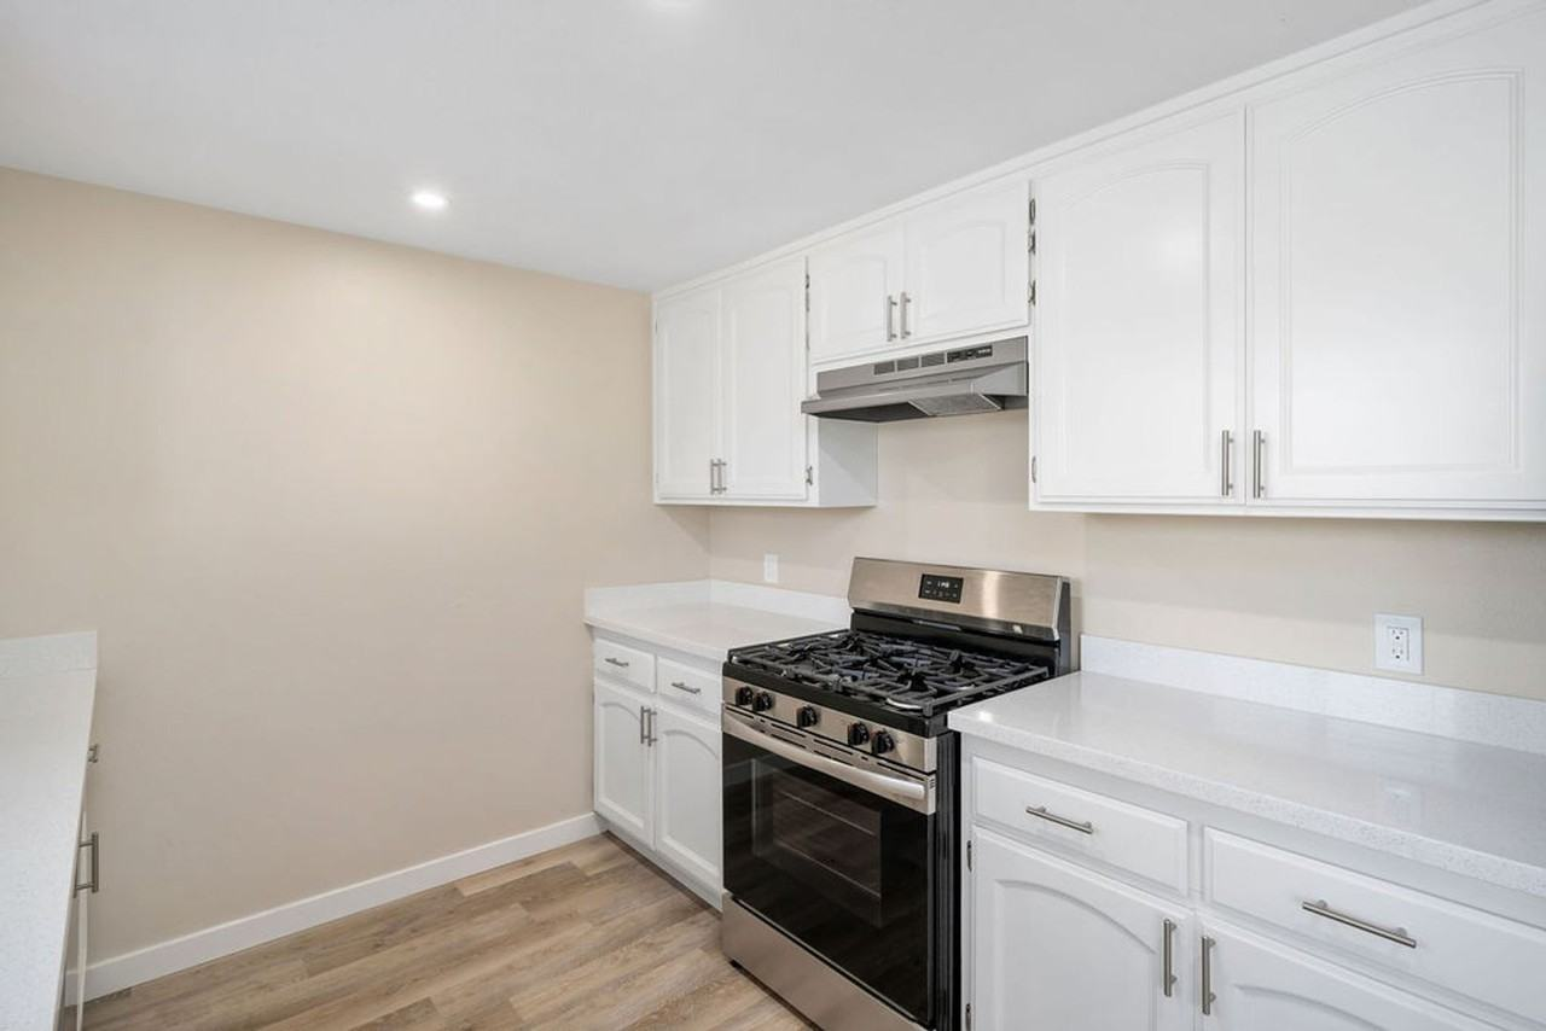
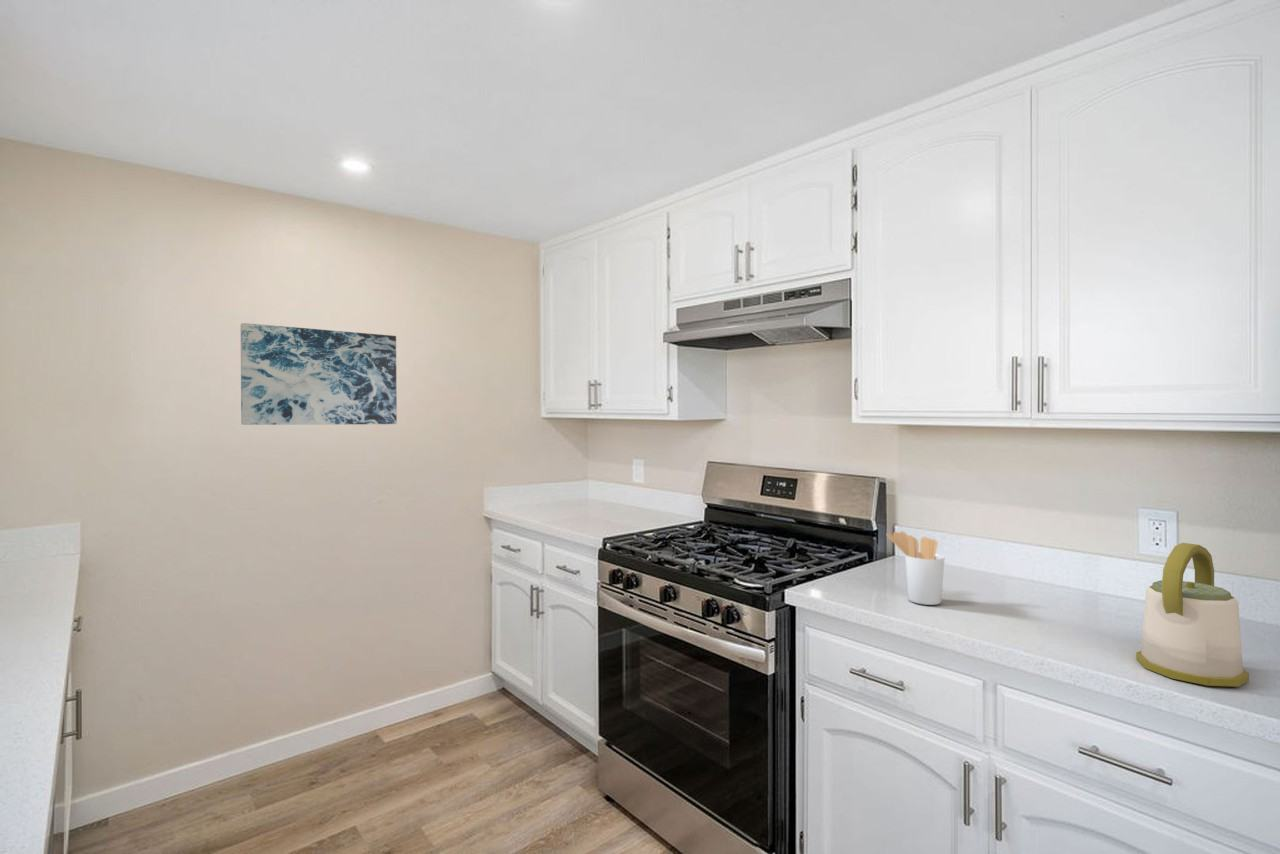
+ wall art [240,322,398,426]
+ kettle [1135,542,1250,688]
+ utensil holder [885,530,946,606]
